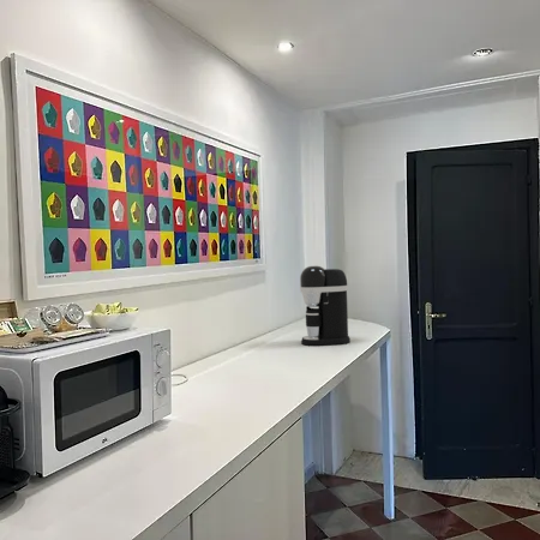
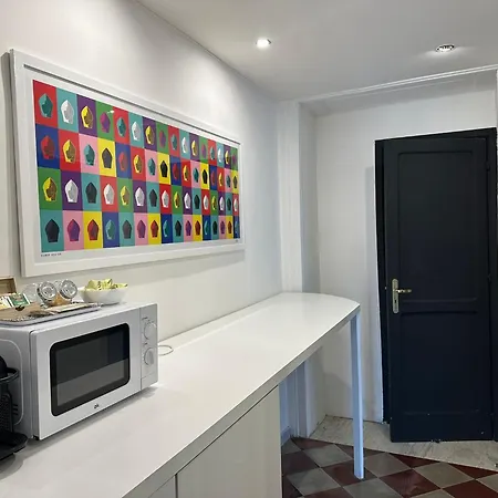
- coffee maker [299,265,352,347]
